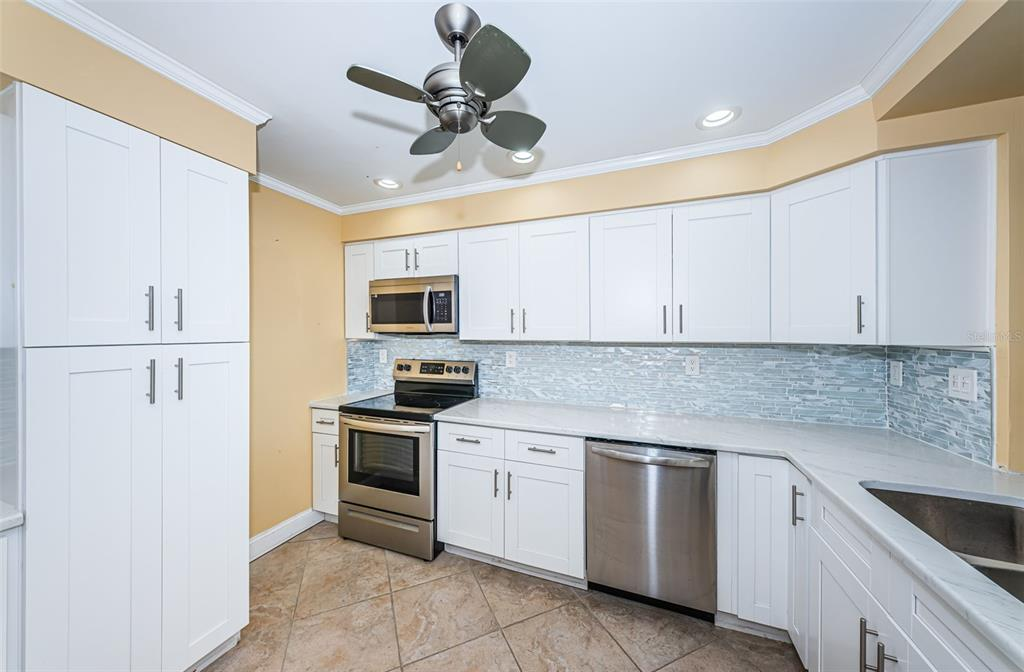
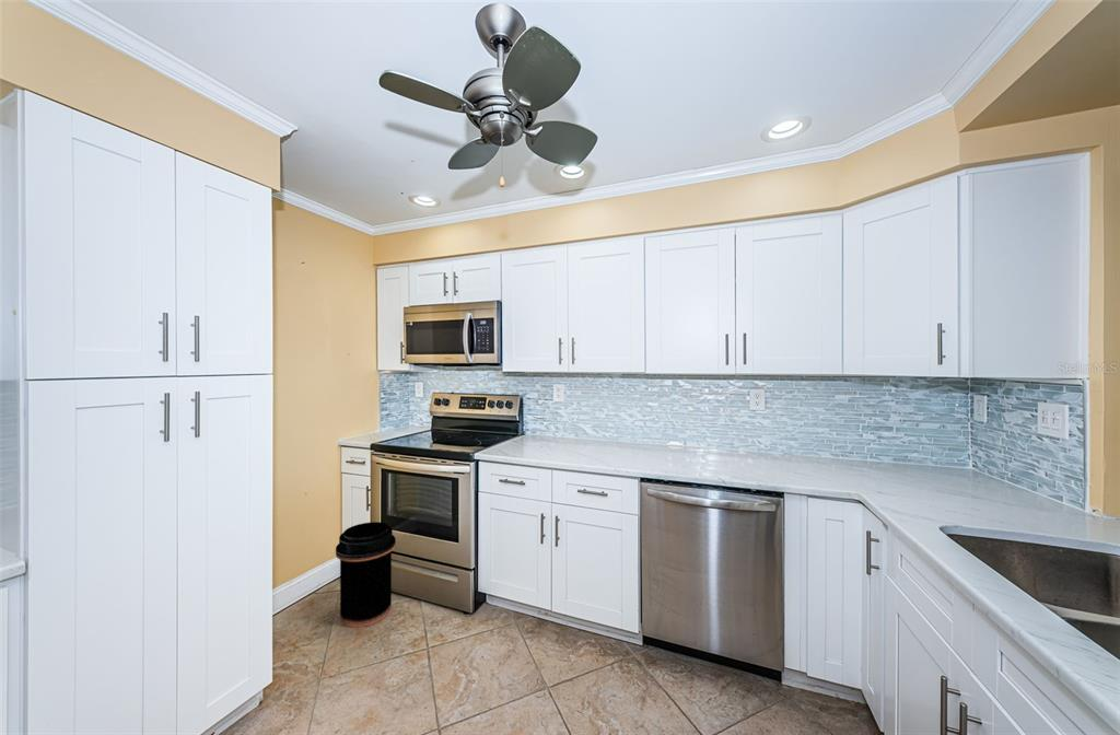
+ trash can [335,521,397,629]
